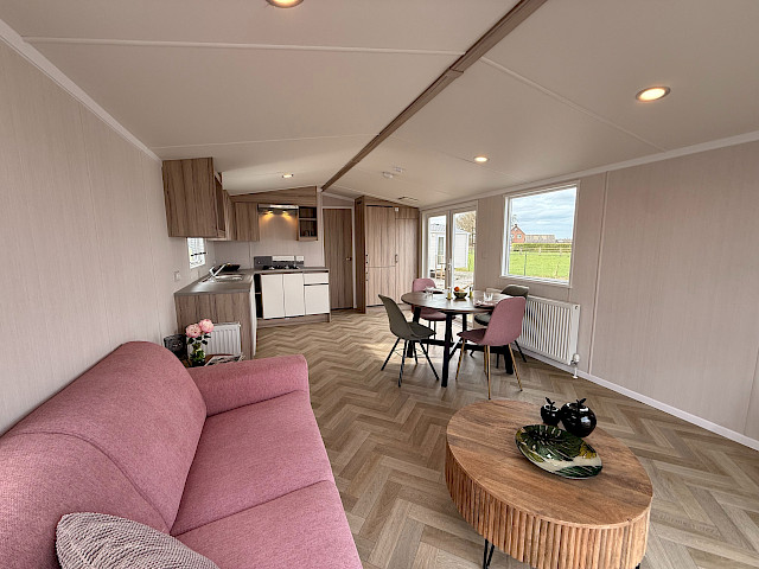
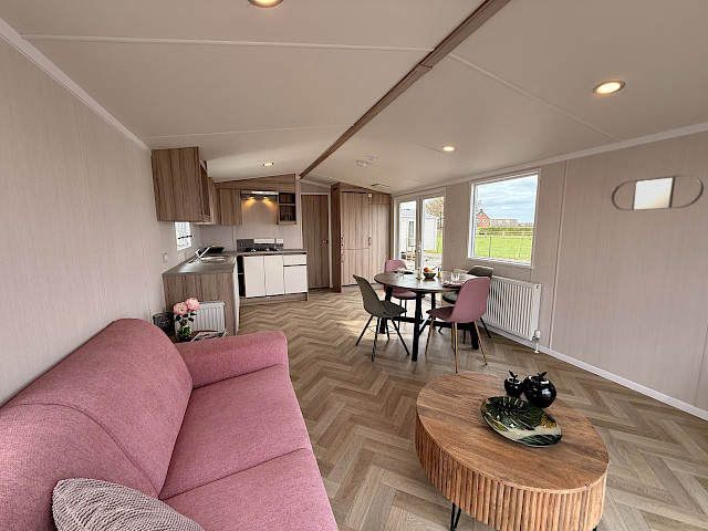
+ home mirror [610,174,705,211]
